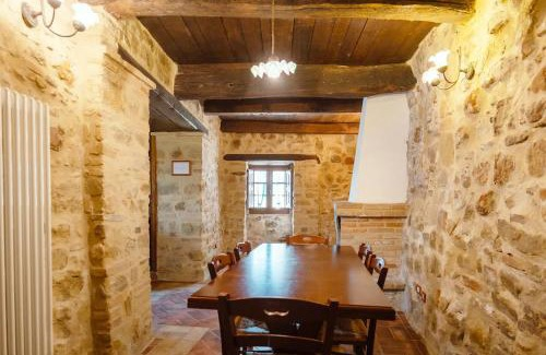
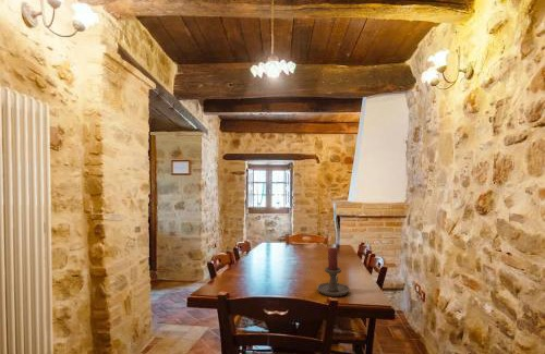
+ candle holder [316,246,351,297]
